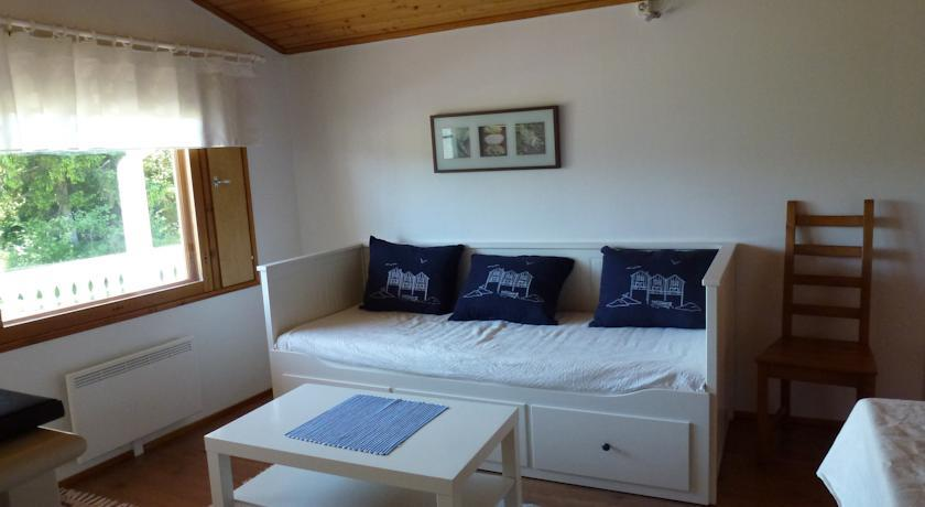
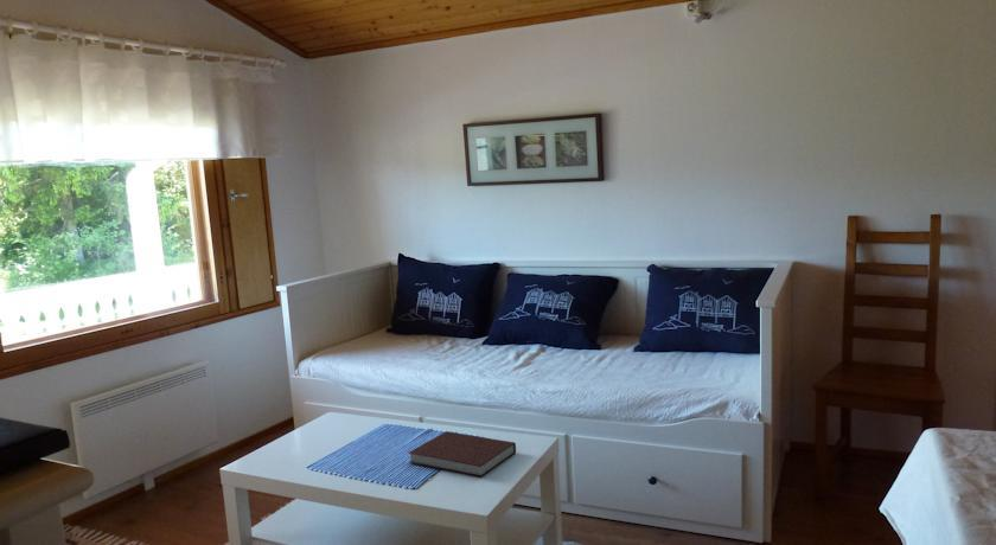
+ notebook [407,430,517,477]
